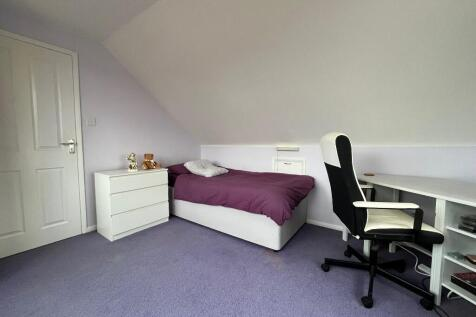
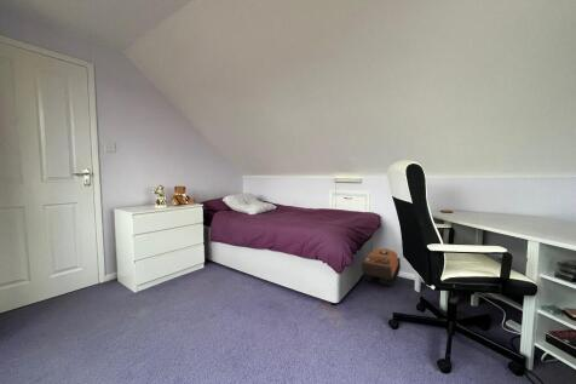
+ backpack [361,247,402,287]
